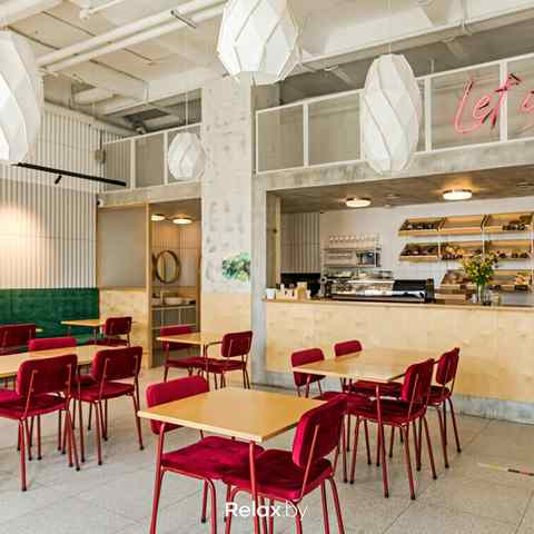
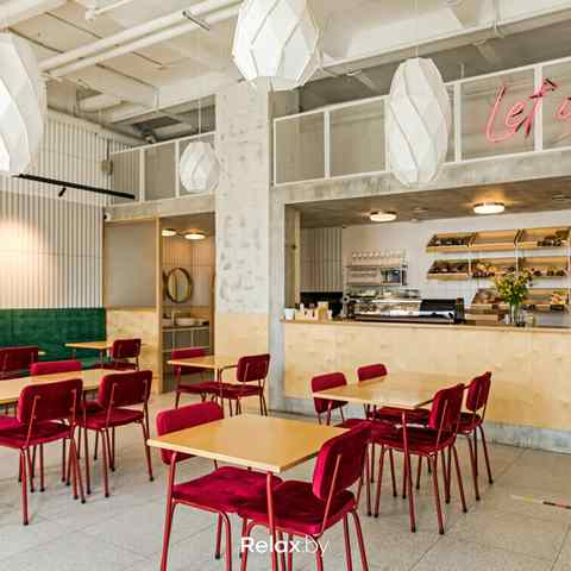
- wall art [221,251,251,284]
